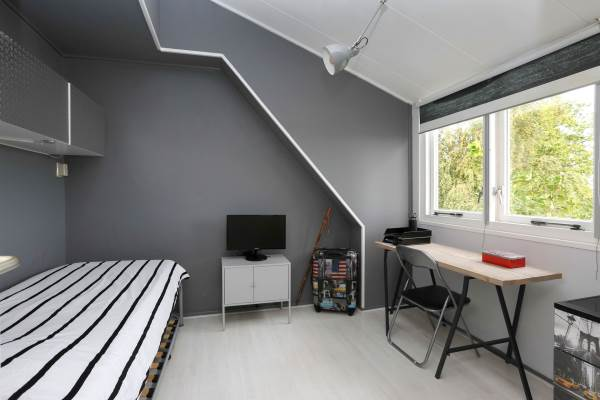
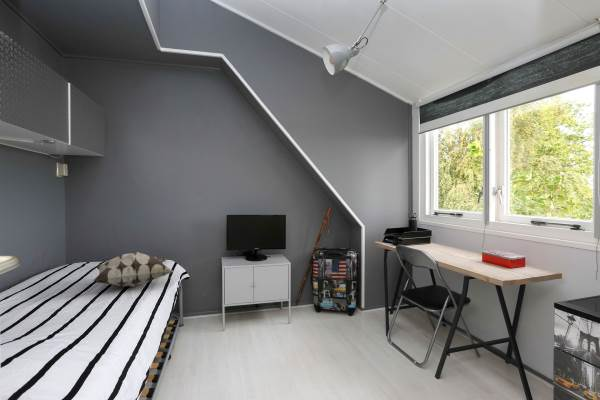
+ decorative pillow [93,251,175,288]
